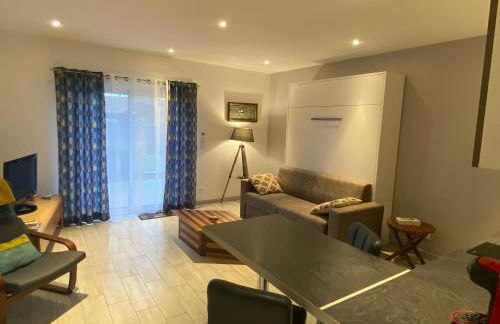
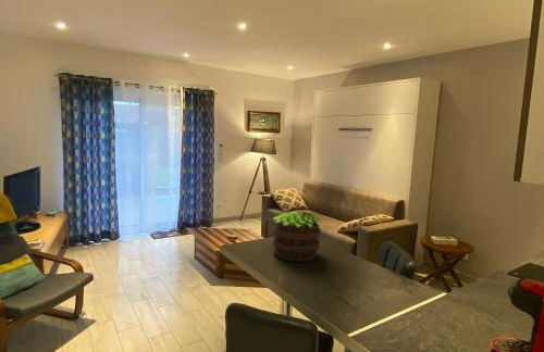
+ potted plant [272,211,323,263]
